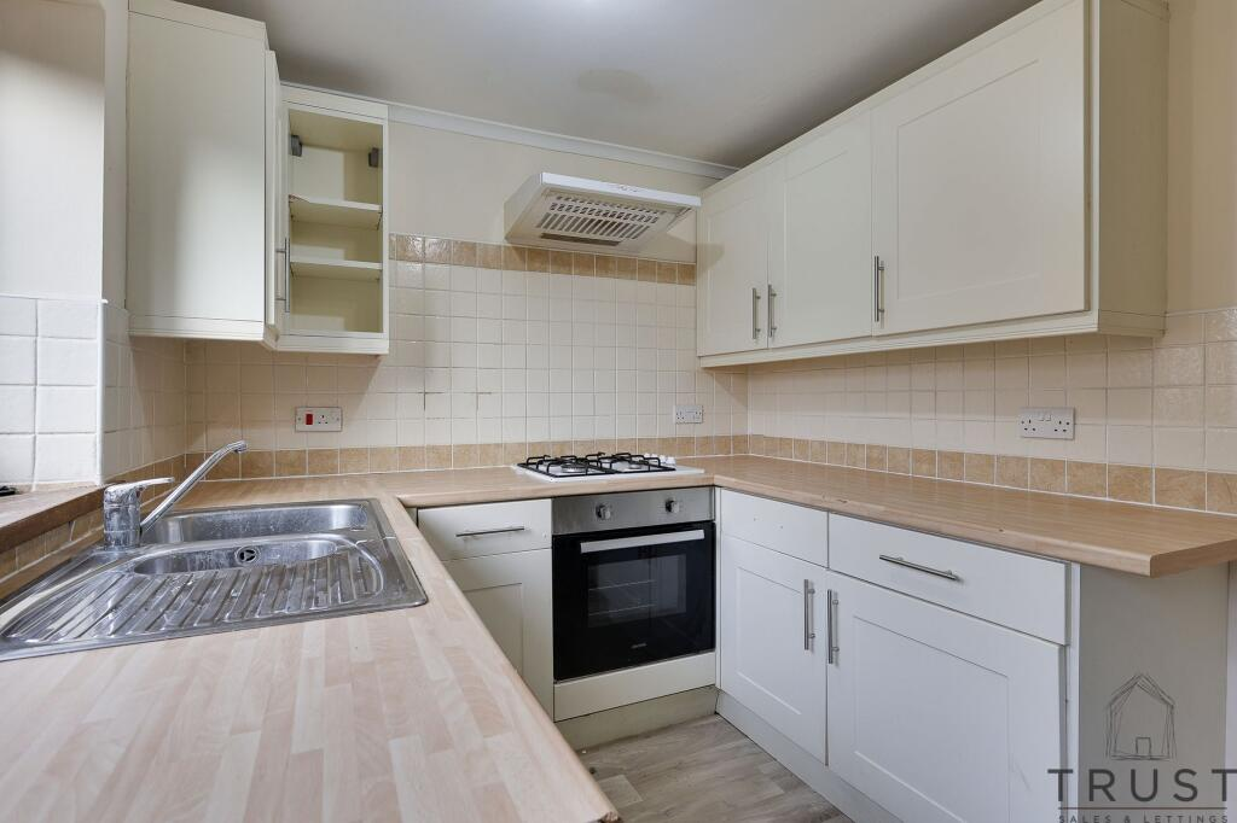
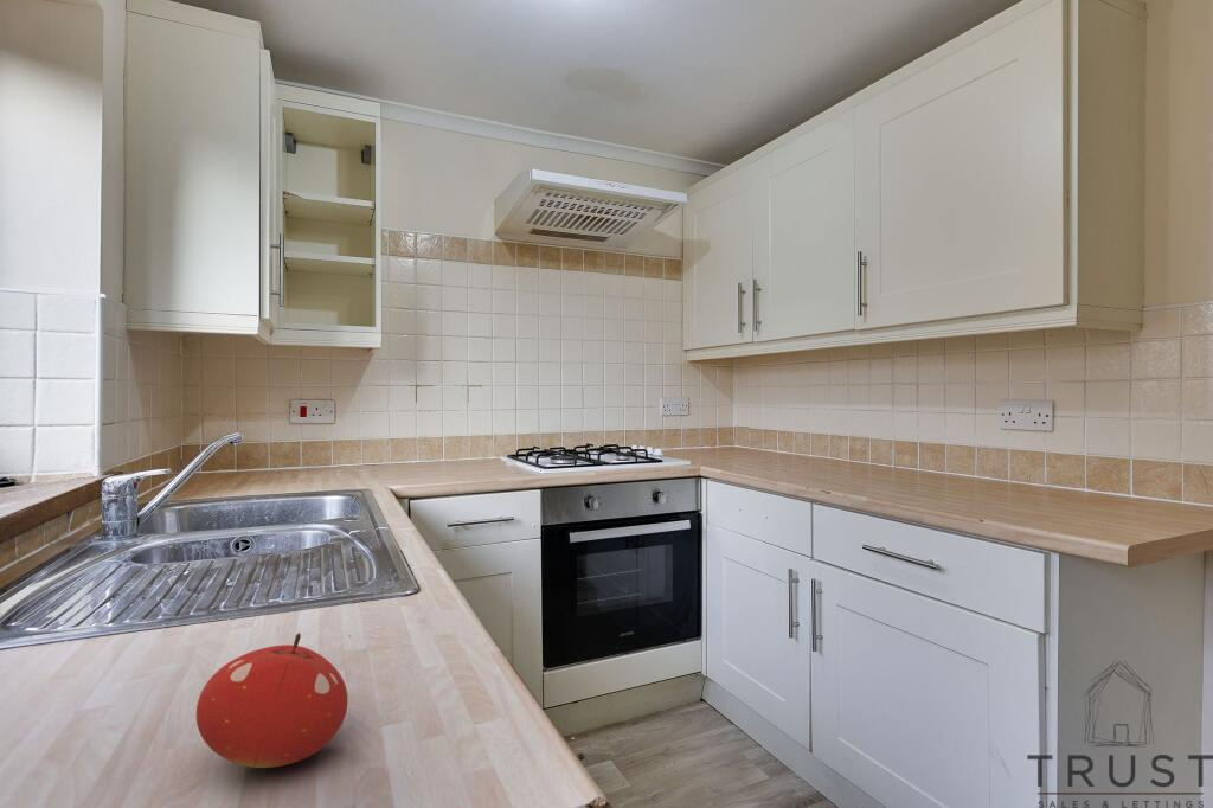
+ fruit [195,631,349,769]
